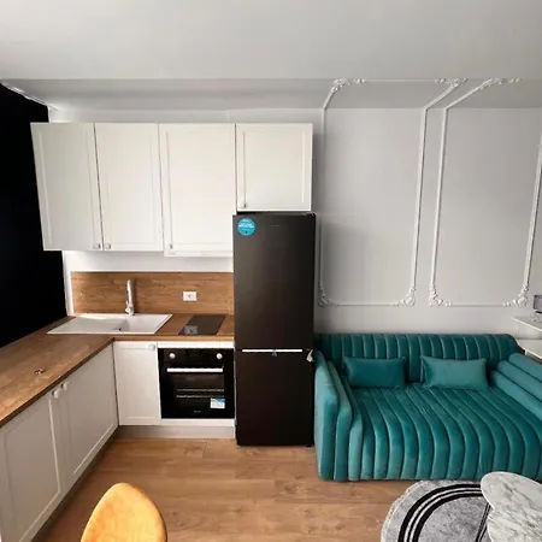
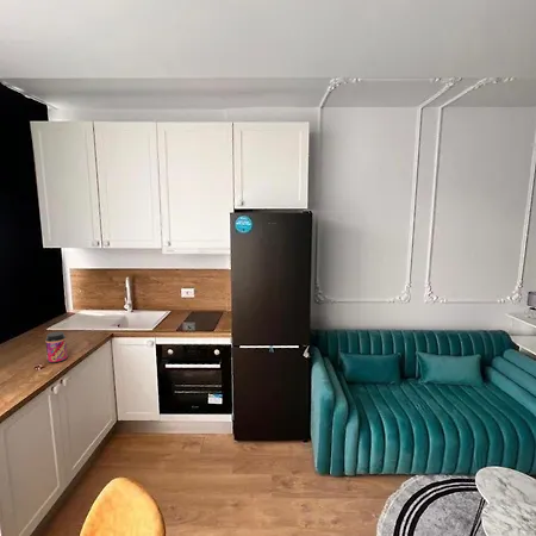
+ jar [44,331,69,364]
